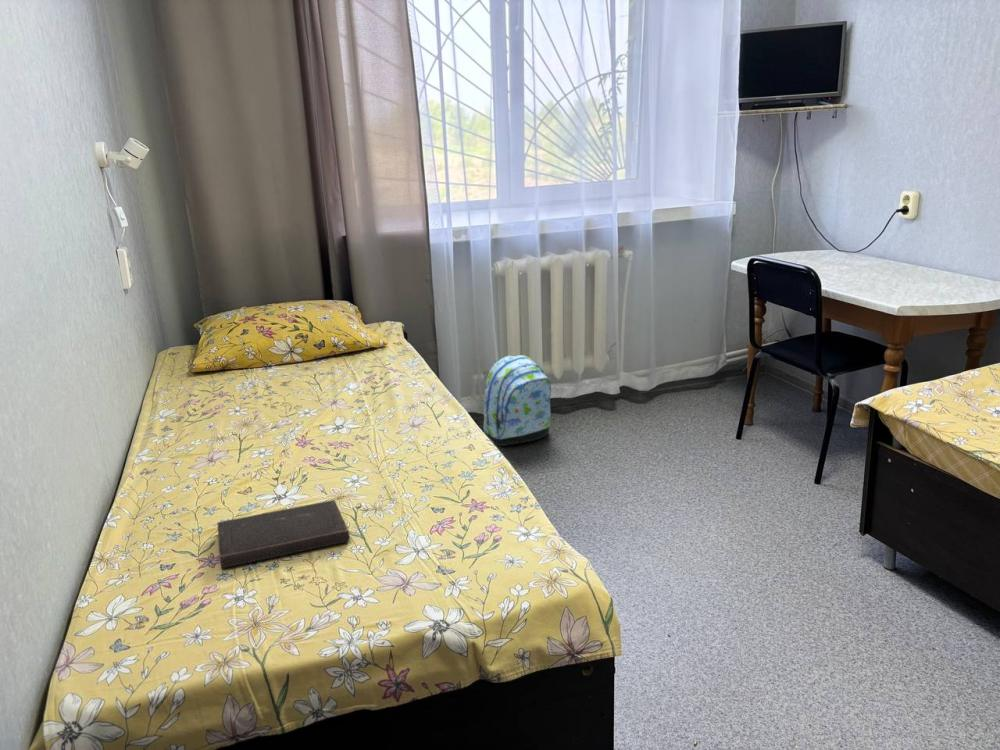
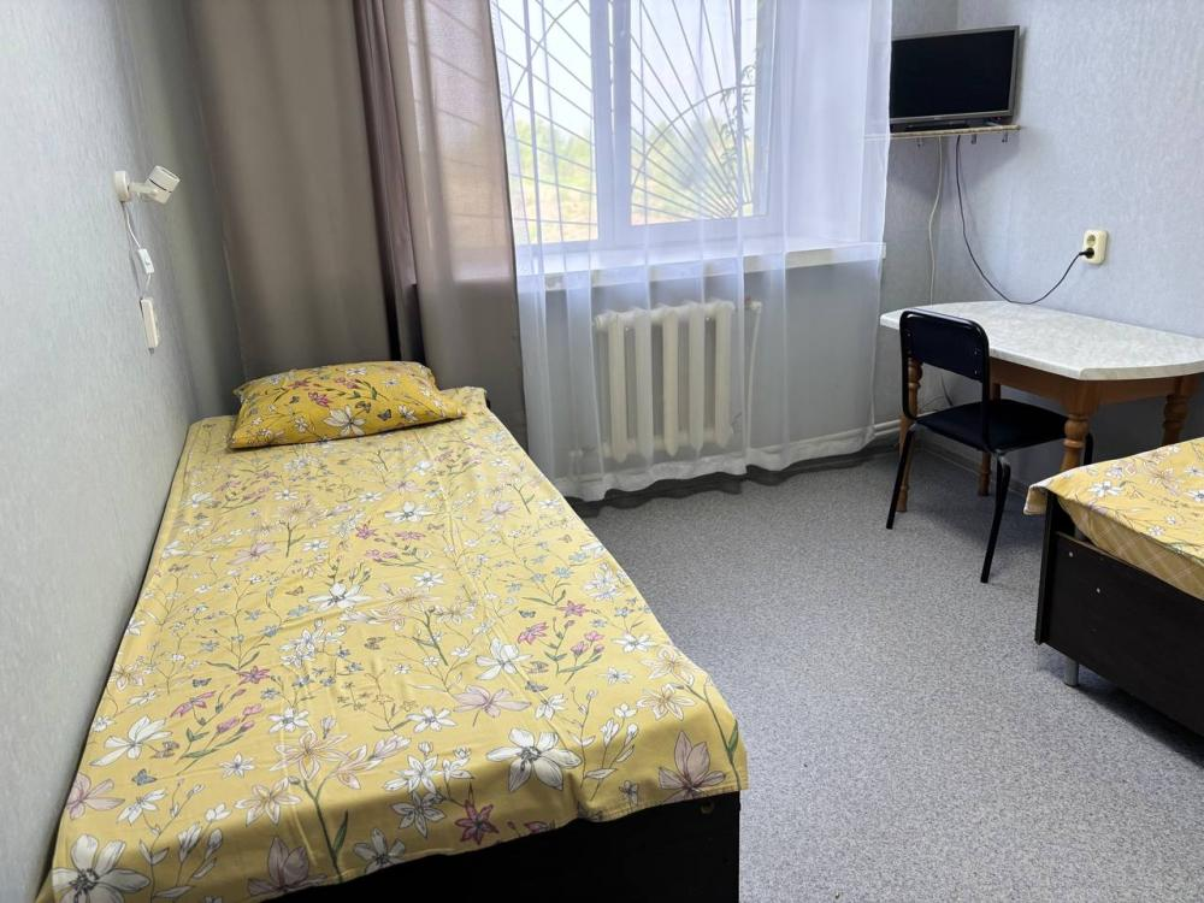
- backpack [482,354,552,447]
- hardcover book [217,499,351,569]
